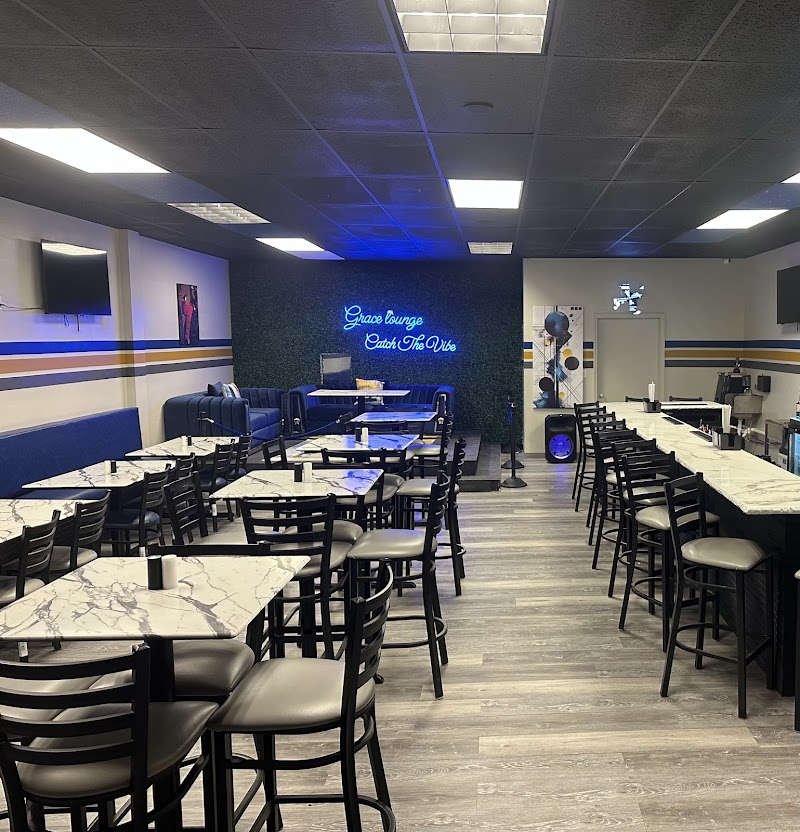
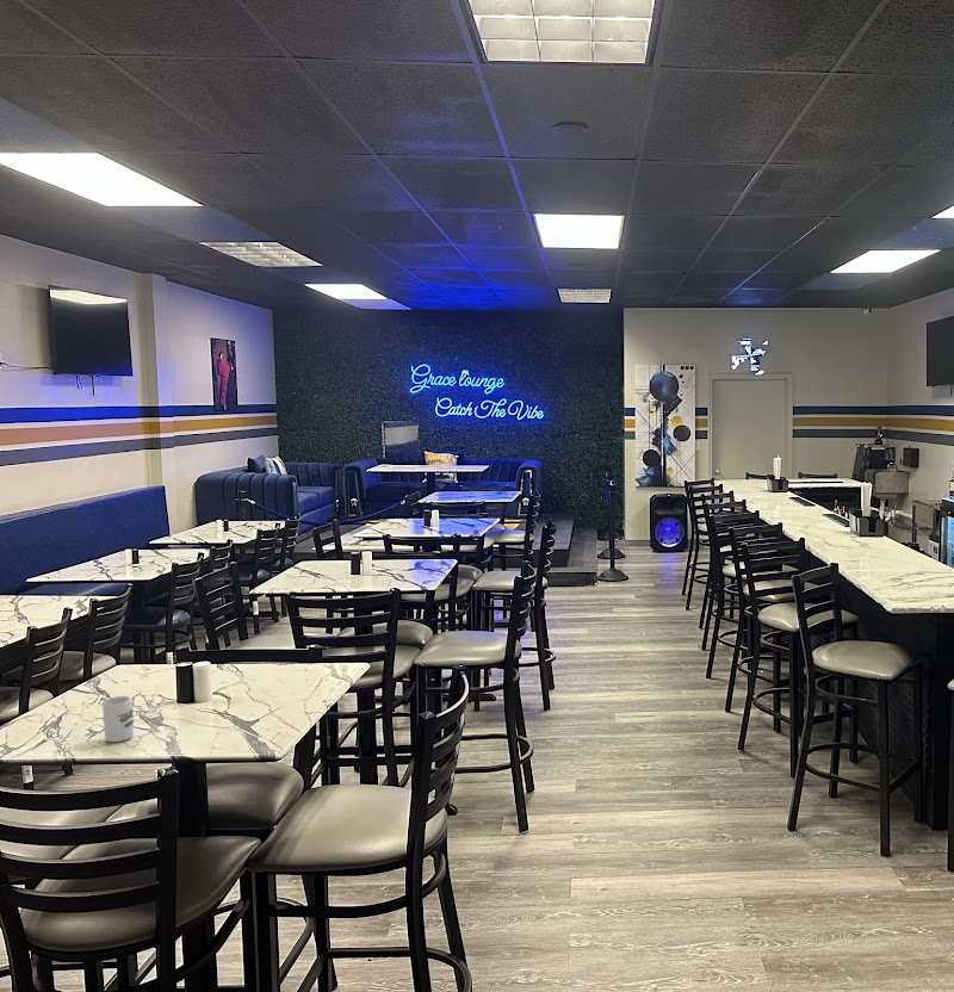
+ cup [101,695,135,744]
